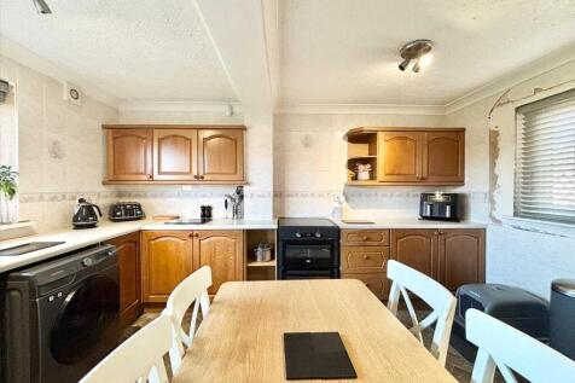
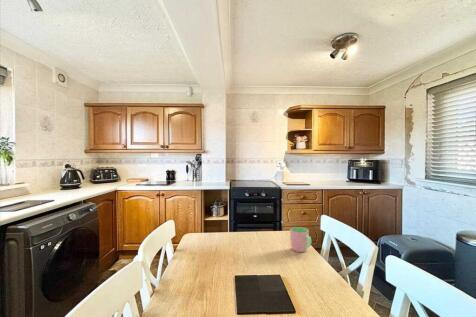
+ cup [289,226,312,253]
